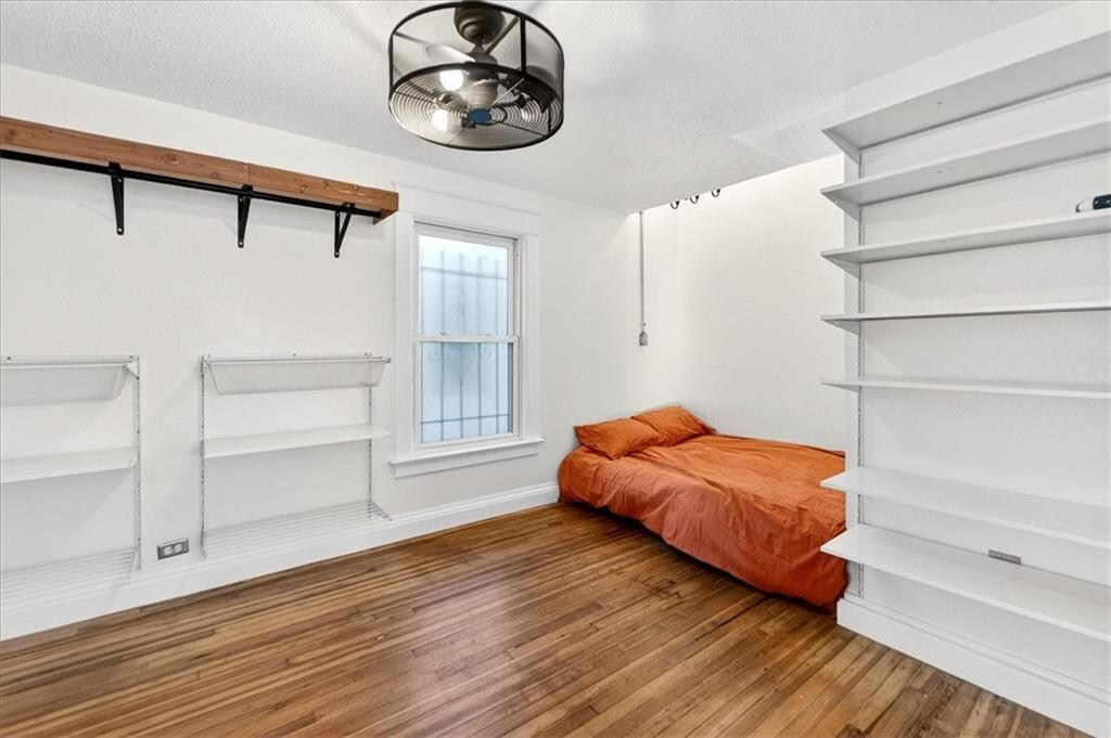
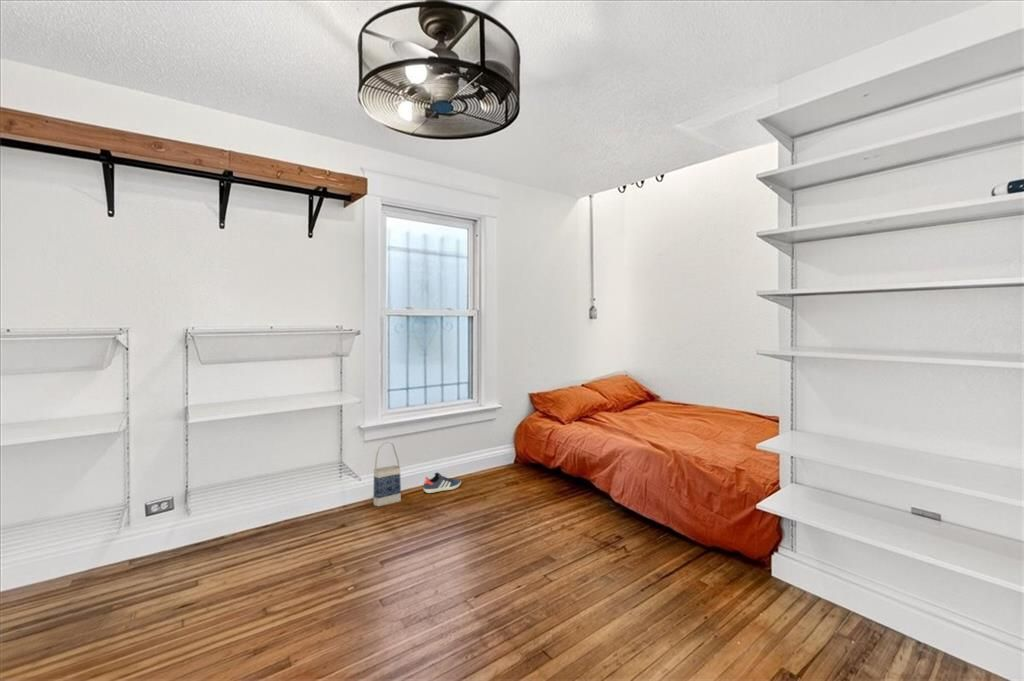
+ sneaker [422,472,462,494]
+ bag [373,441,402,507]
